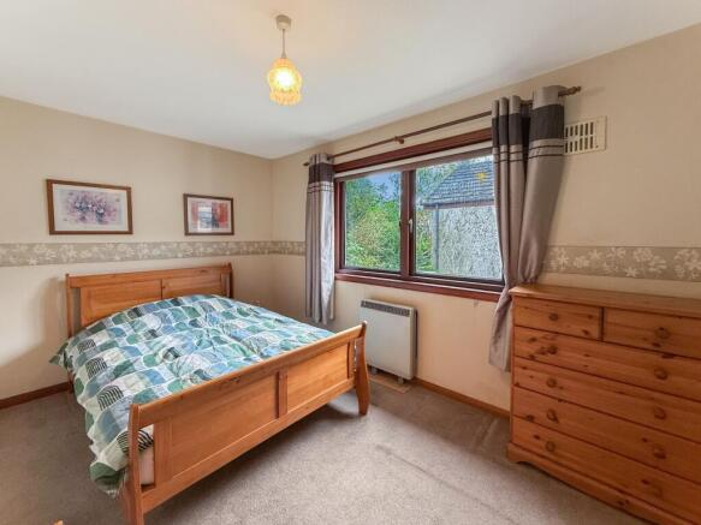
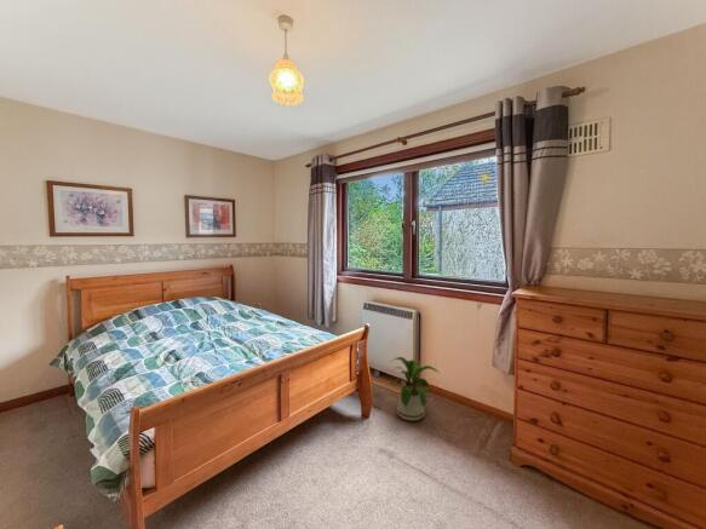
+ house plant [389,356,440,421]
